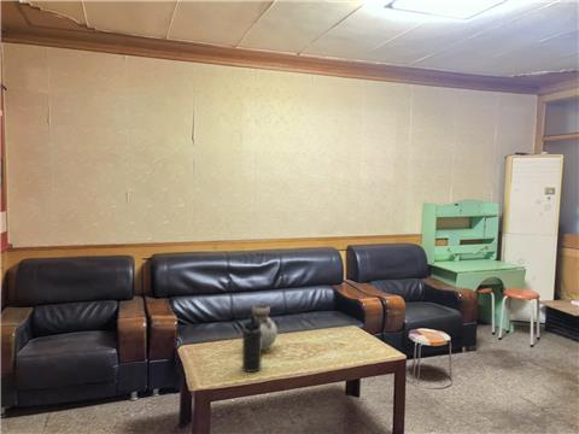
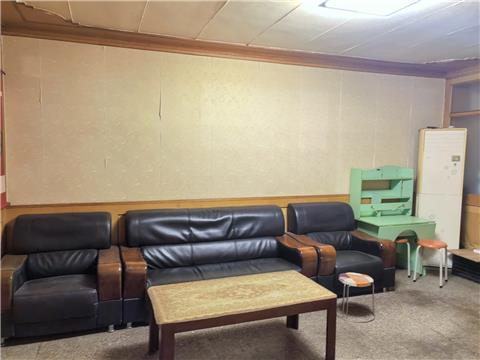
- thermos bottle [241,313,263,374]
- vase [248,304,279,351]
